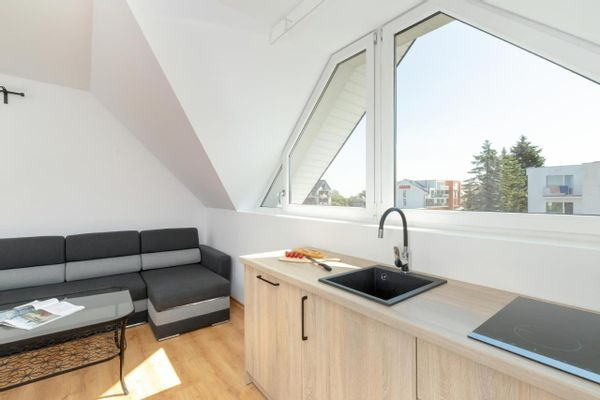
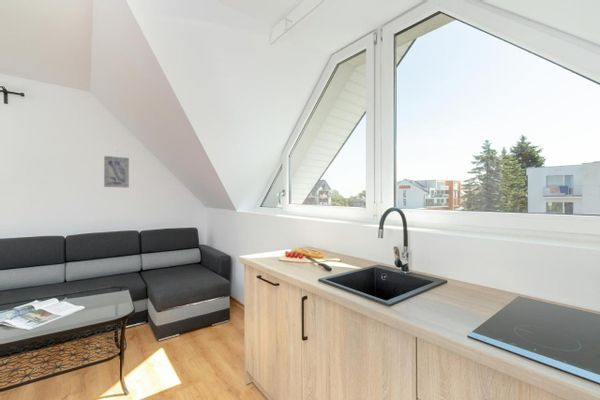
+ wall art [103,155,130,189]
